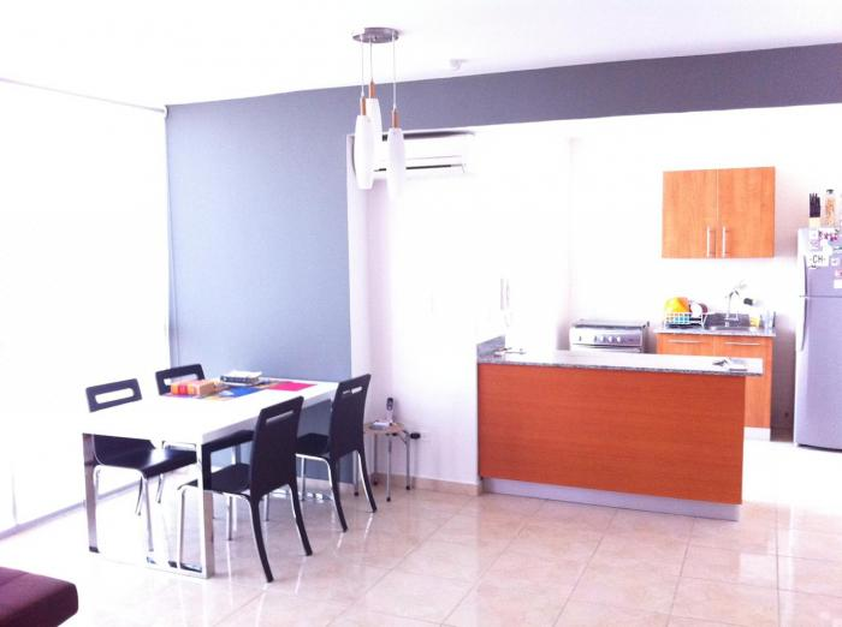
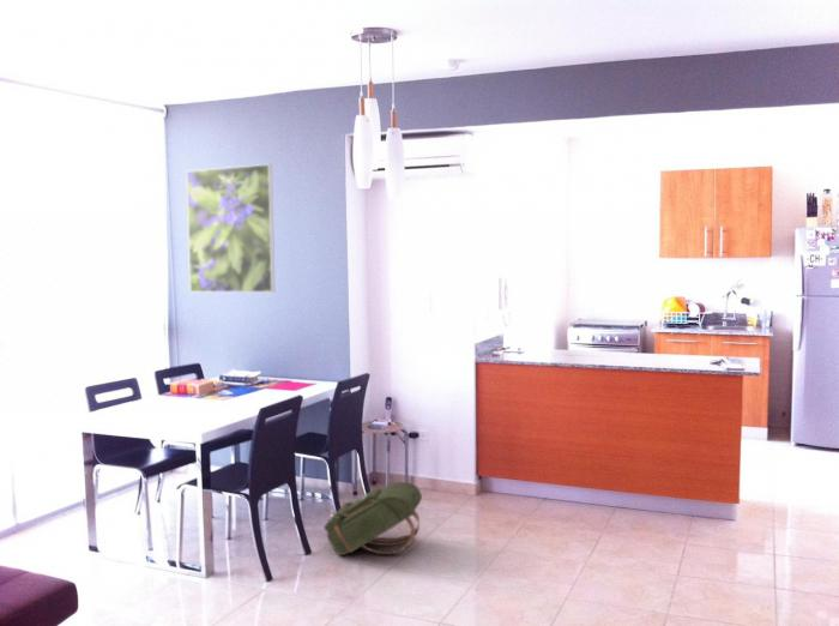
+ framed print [185,163,276,294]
+ backpack [322,481,423,556]
